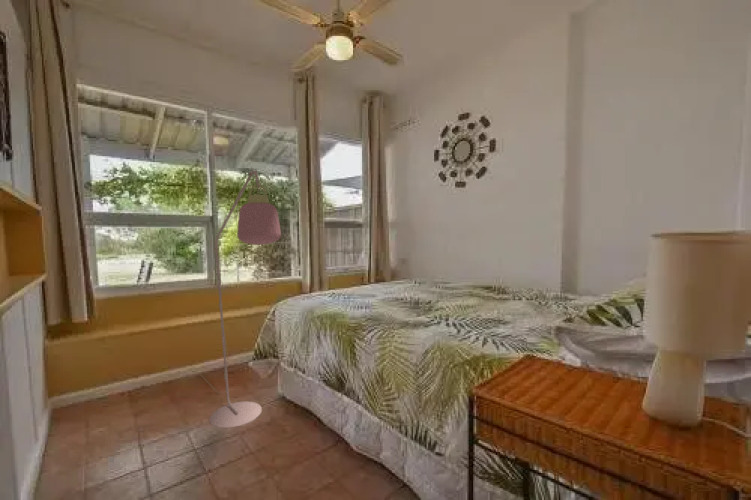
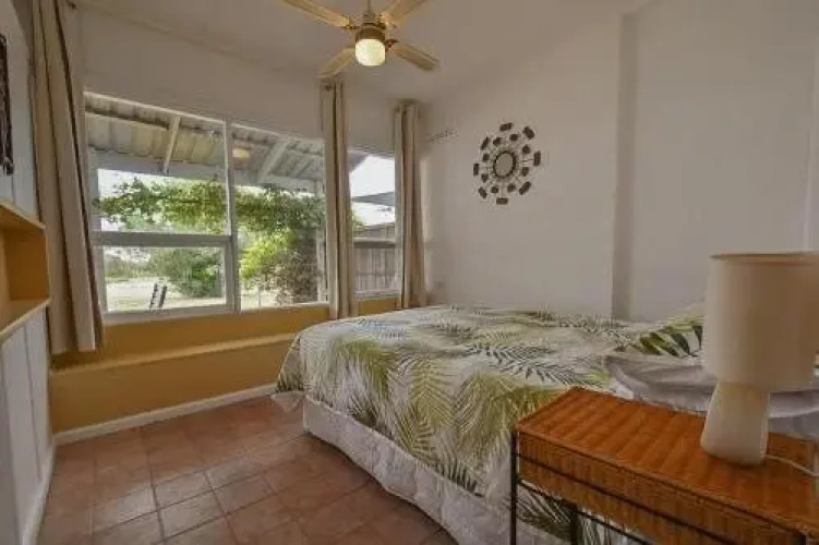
- floor lamp [198,168,282,429]
